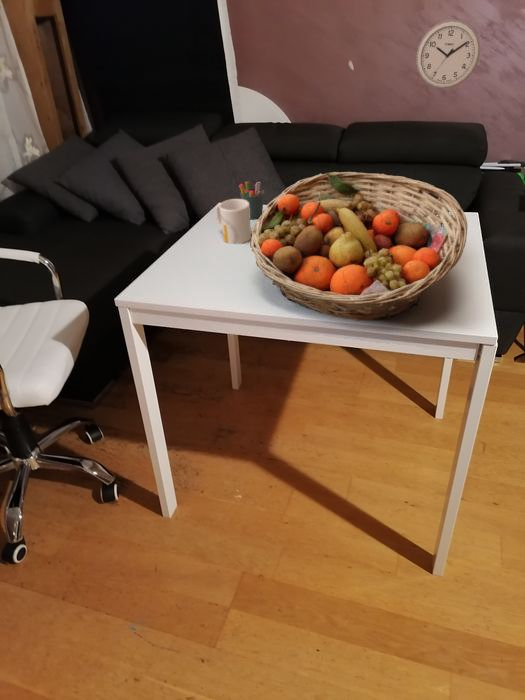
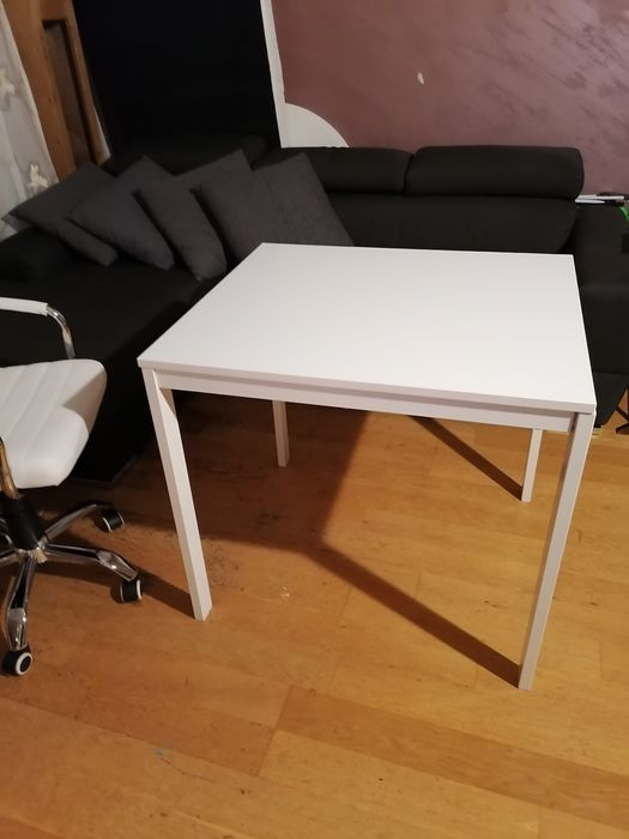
- mug [215,198,252,245]
- pen holder [238,181,265,221]
- wall clock [415,18,481,90]
- fruit basket [249,171,468,322]
